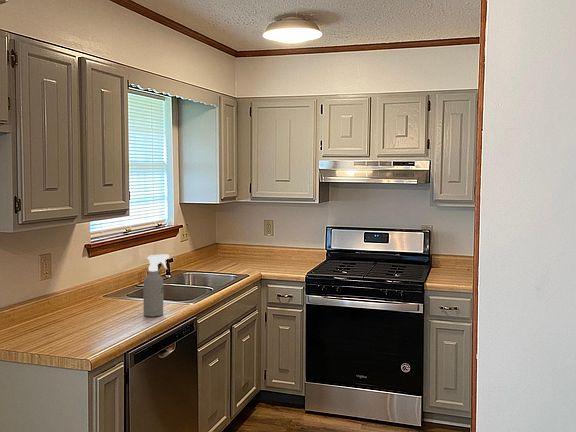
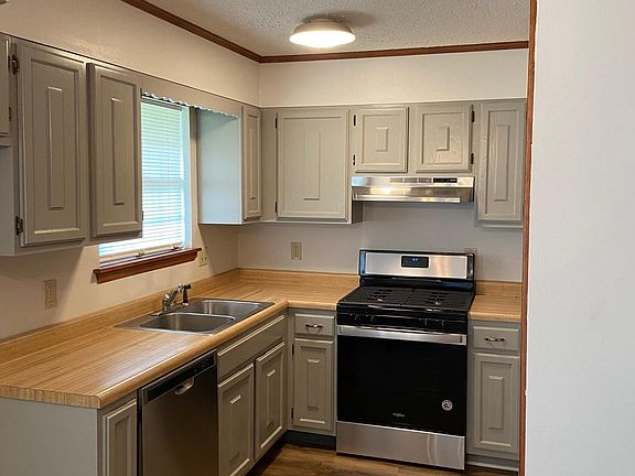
- spray bottle [142,253,170,318]
